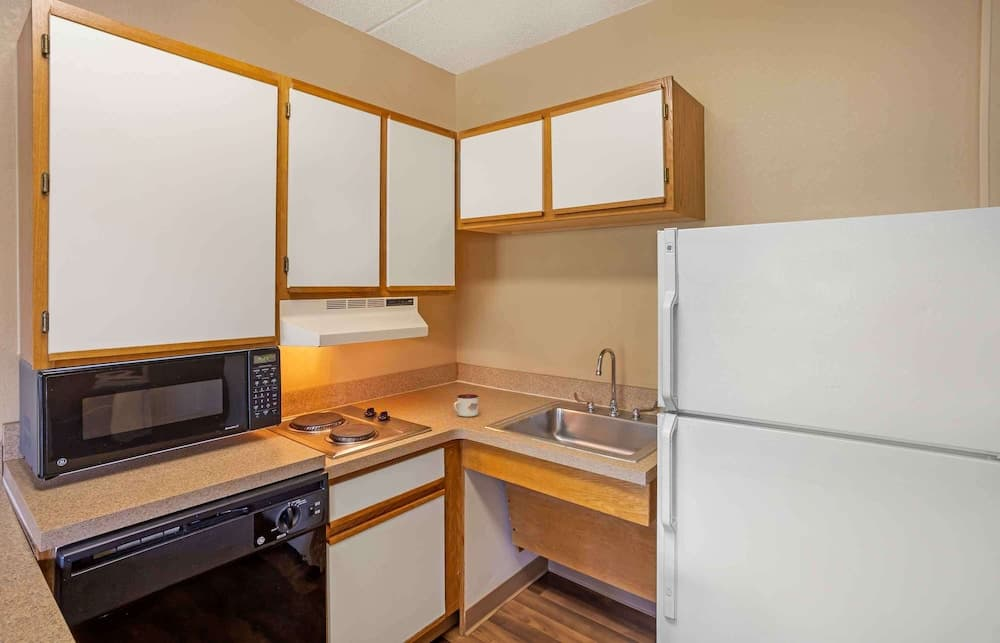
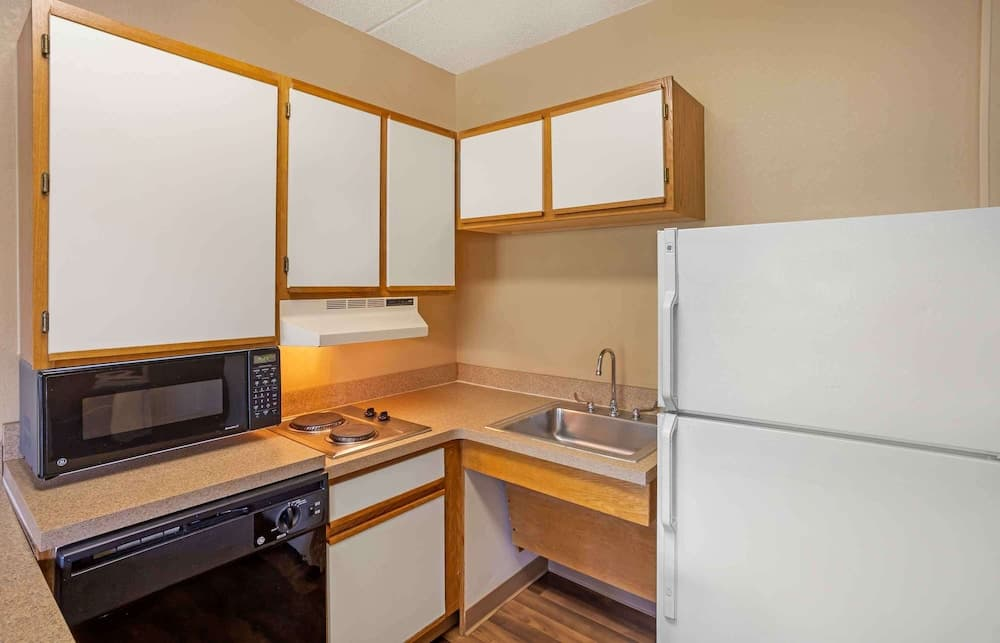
- mug [453,393,479,418]
